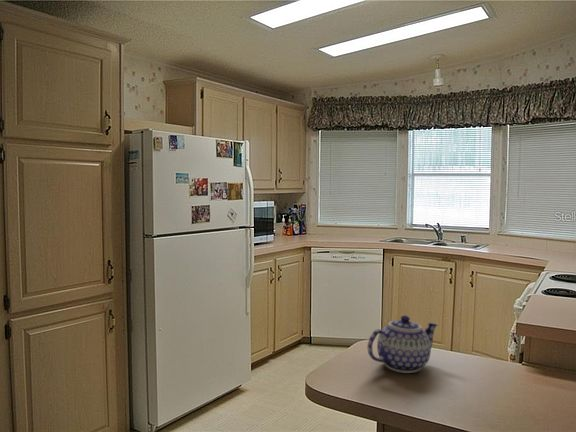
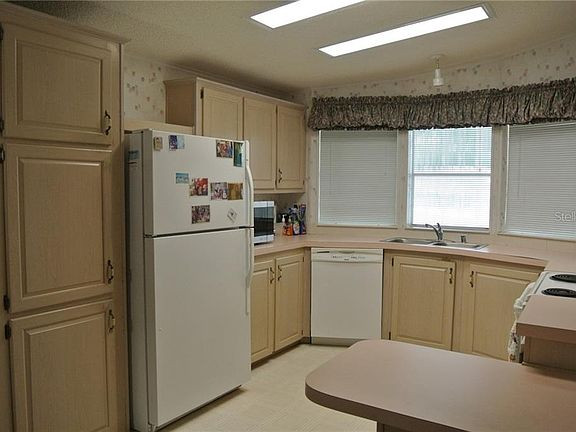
- teapot [367,314,439,374]
